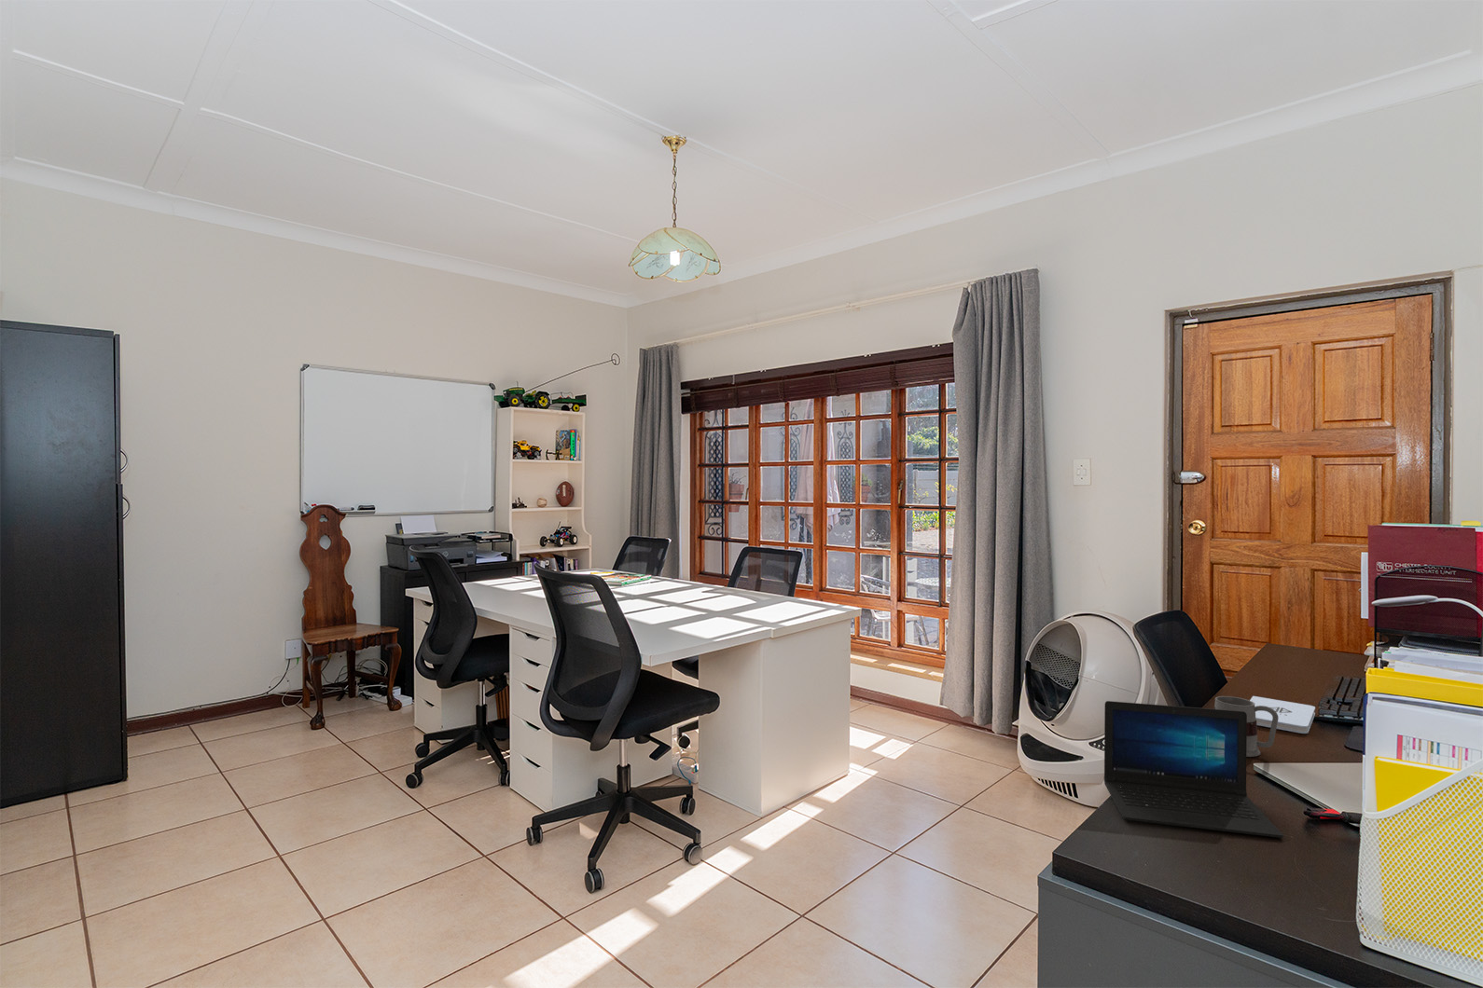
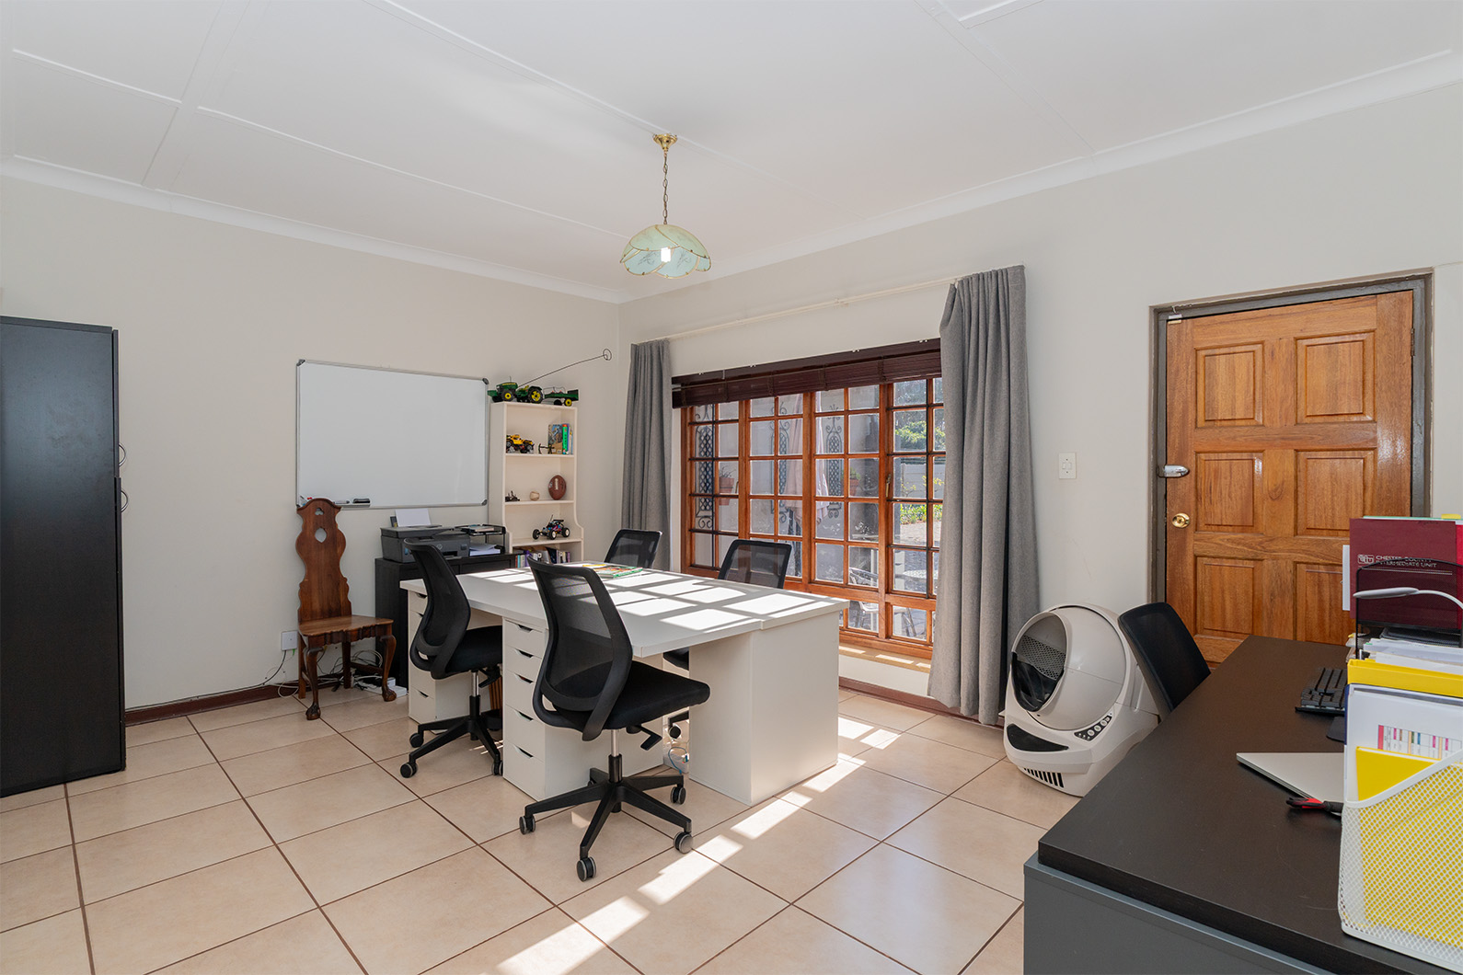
- notepad [1249,696,1316,734]
- laptop [1103,700,1284,839]
- mug [1213,696,1279,758]
